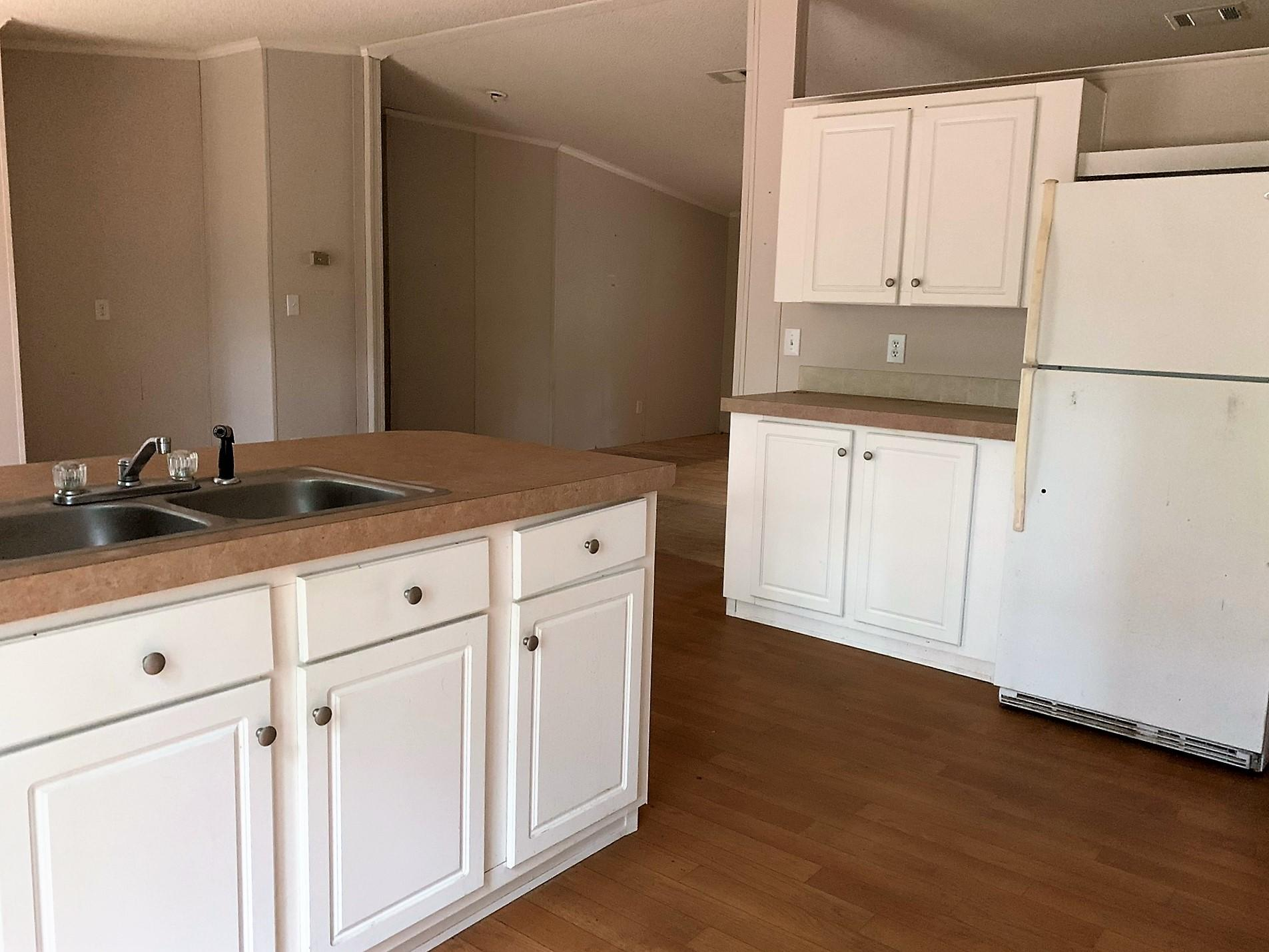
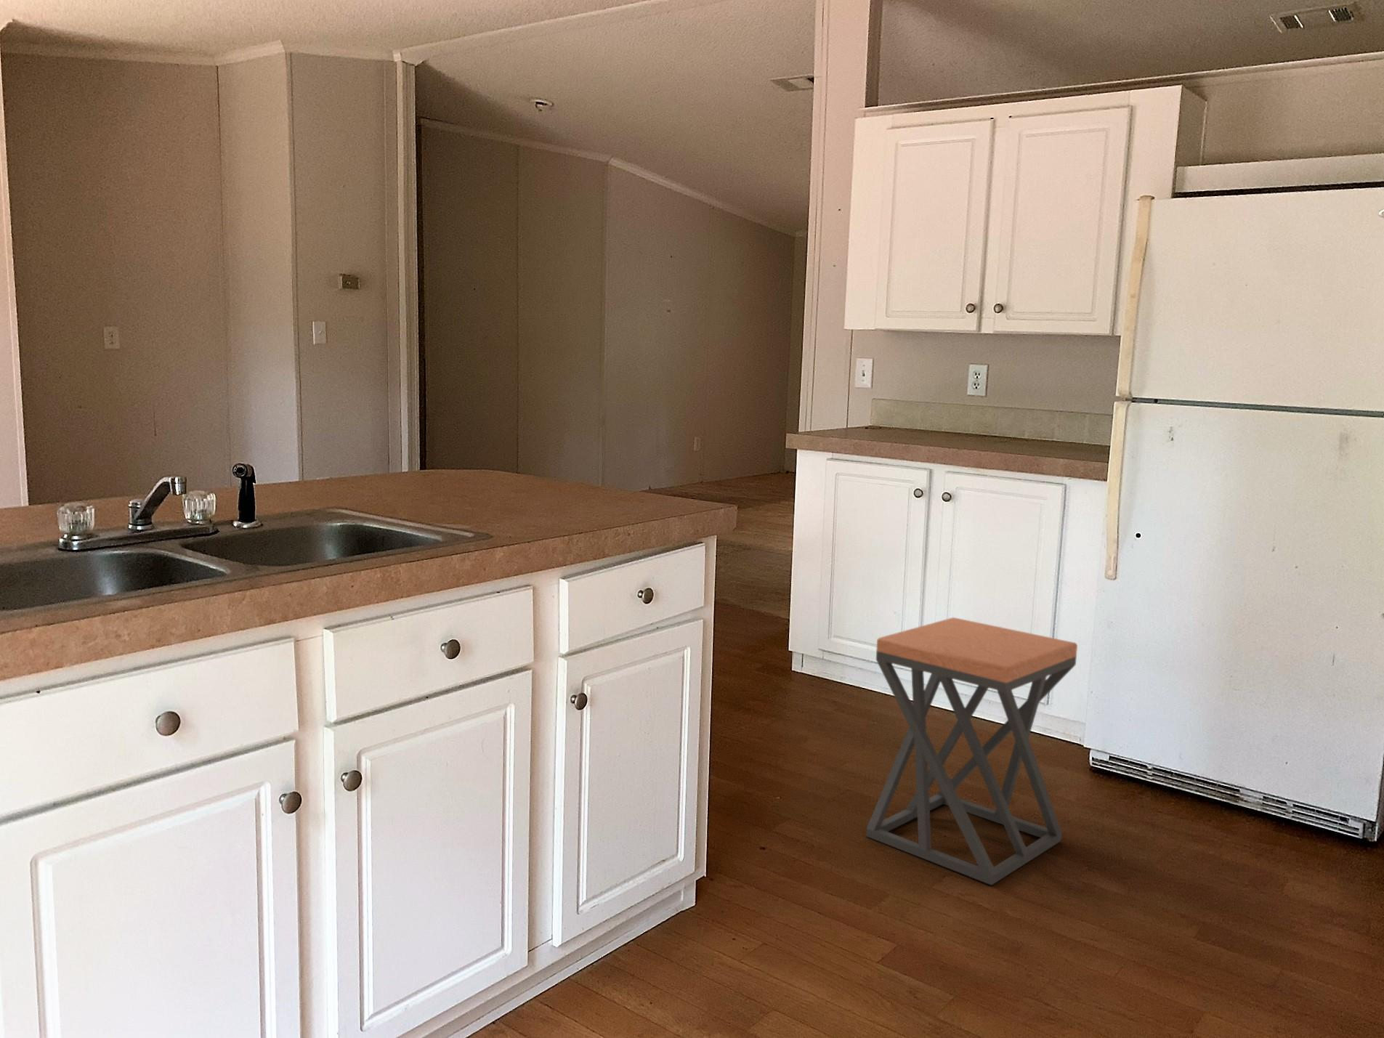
+ stool [865,617,1079,886]
